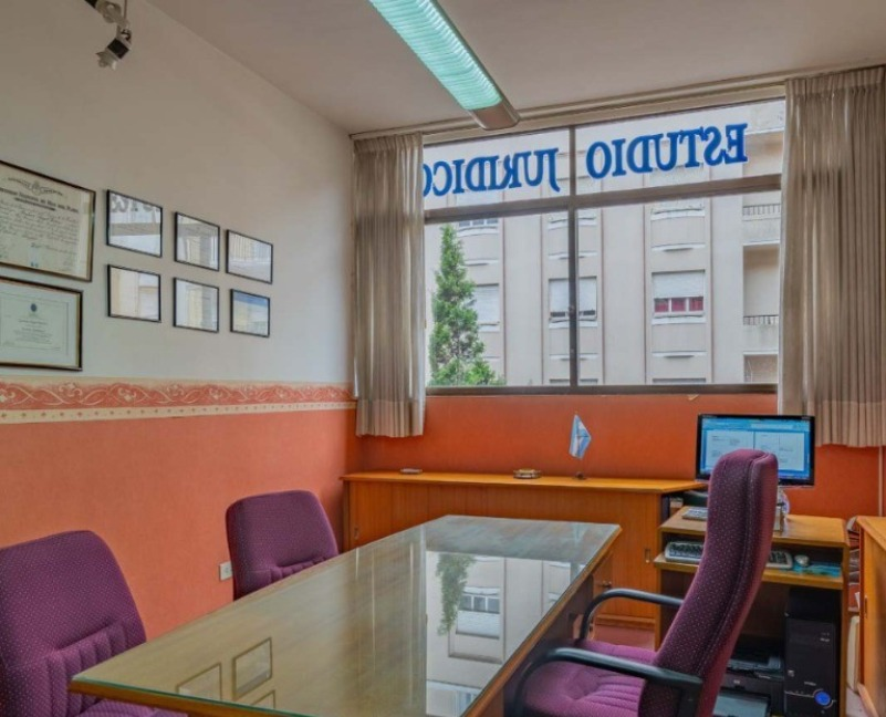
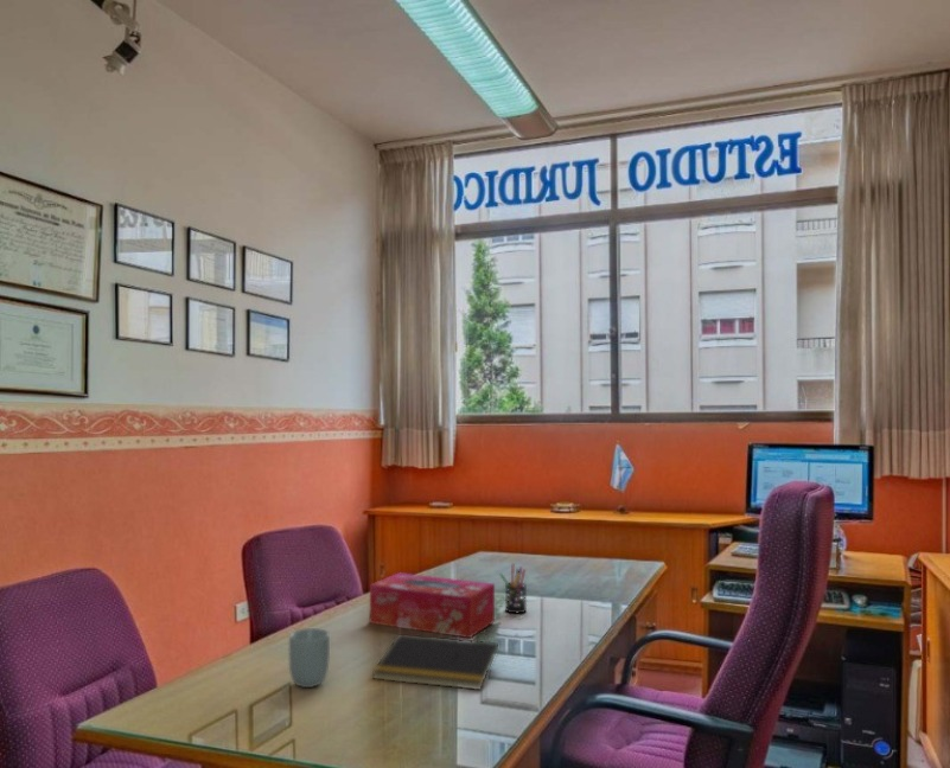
+ cup [288,627,331,689]
+ pen holder [499,563,528,615]
+ notepad [371,633,499,691]
+ tissue box [369,571,496,639]
